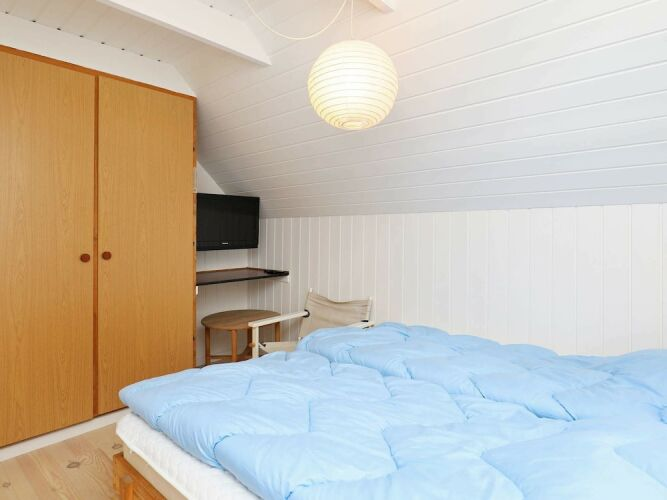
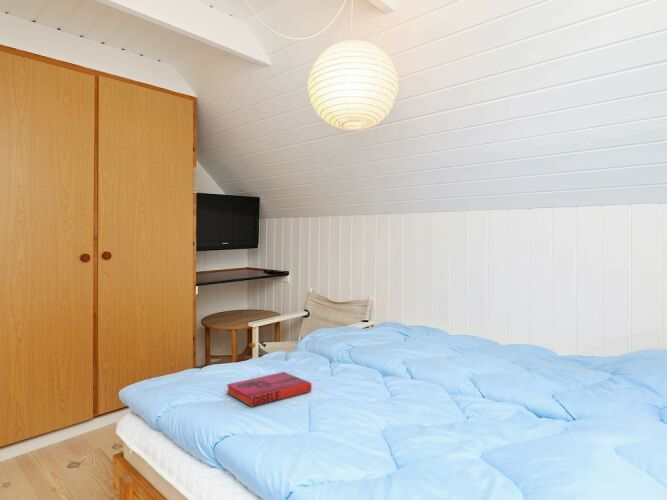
+ hardback book [226,371,313,408]
